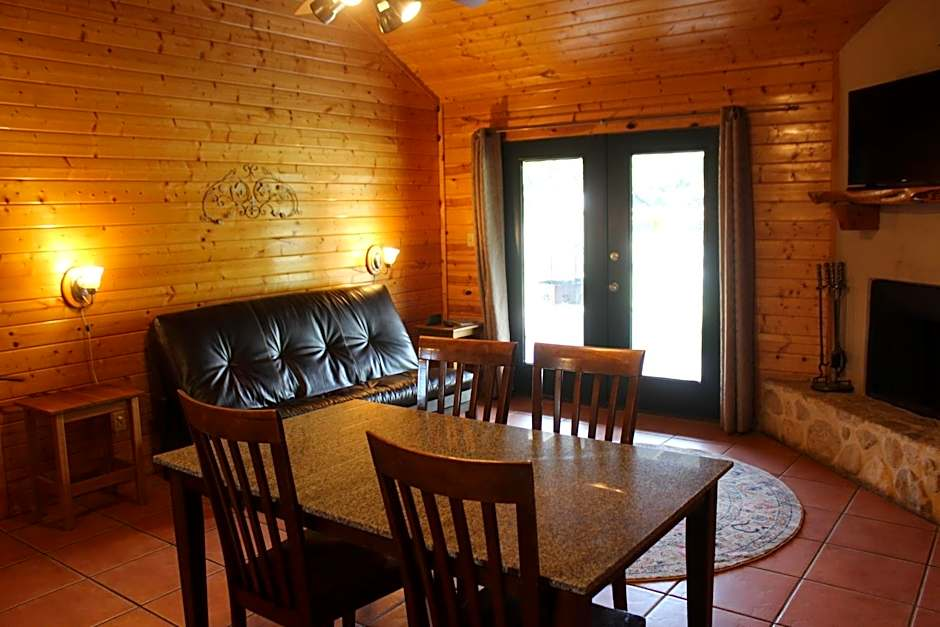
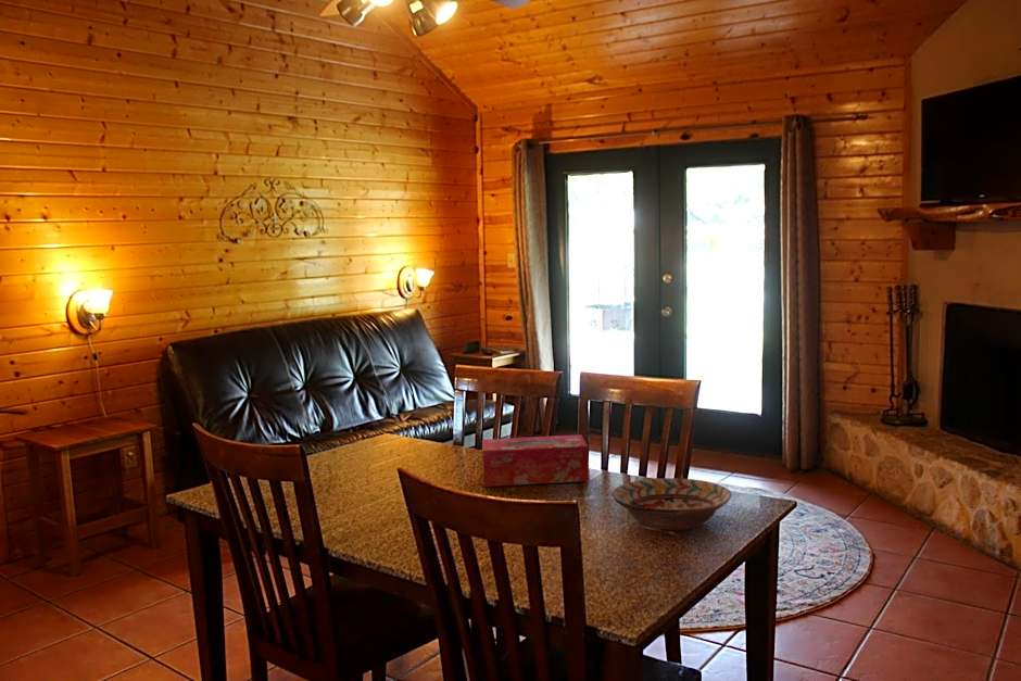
+ decorative bowl [610,477,733,531]
+ tissue box [481,433,590,488]
